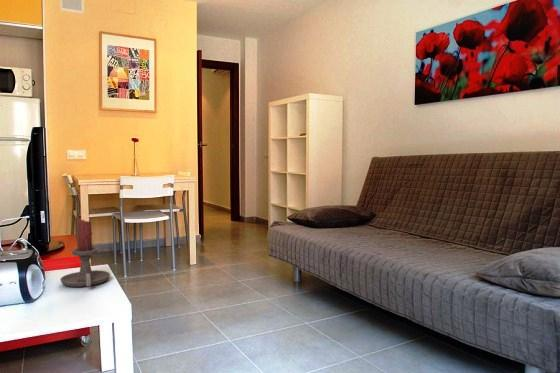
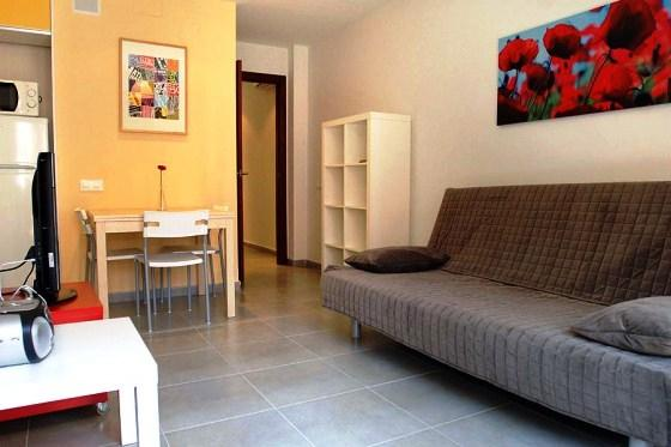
- candle holder [59,219,111,288]
